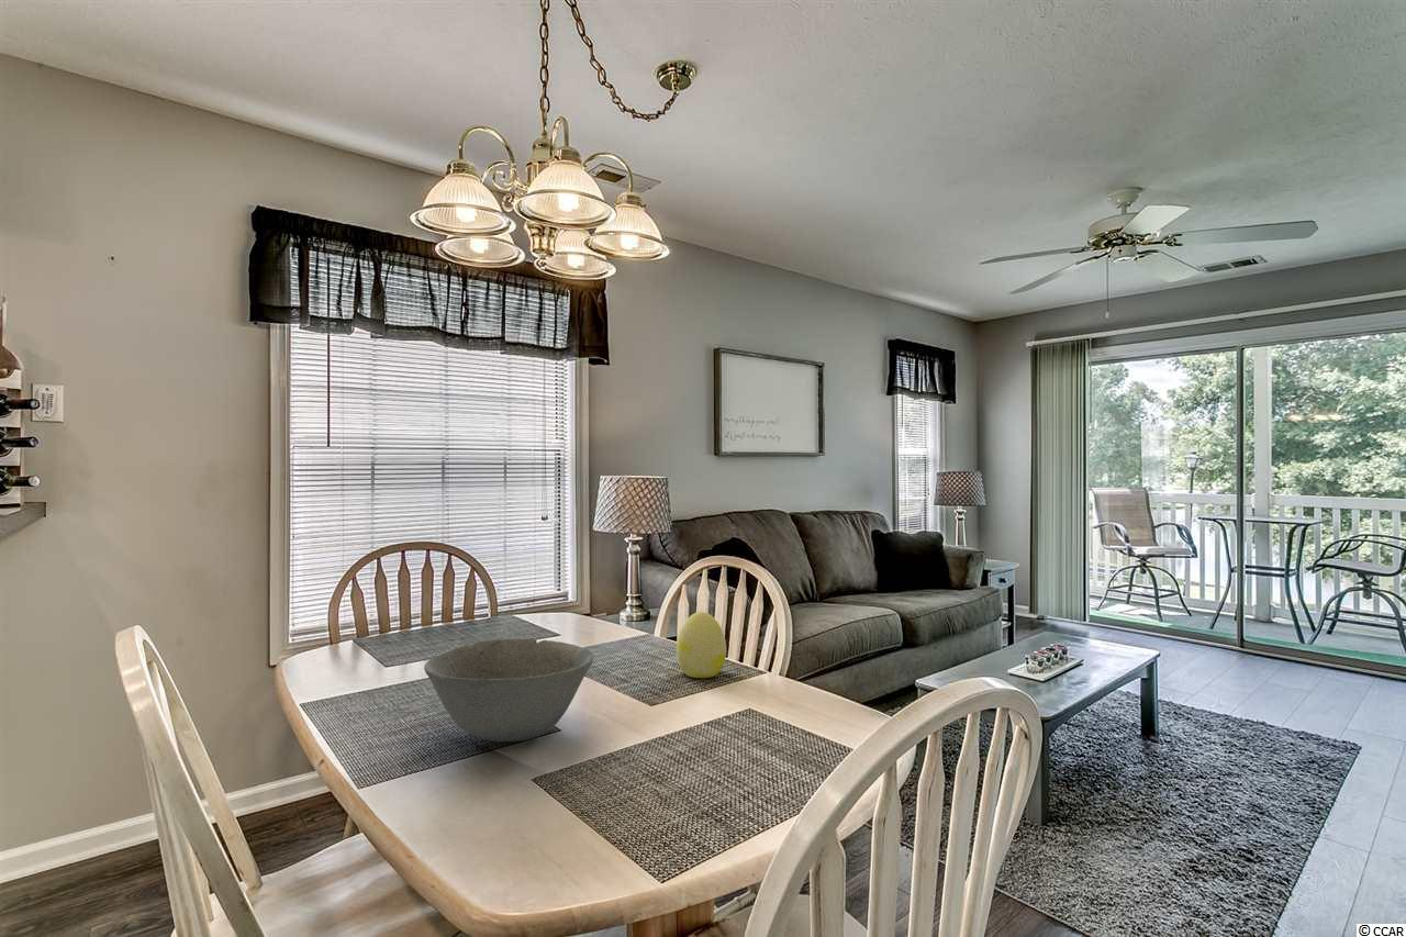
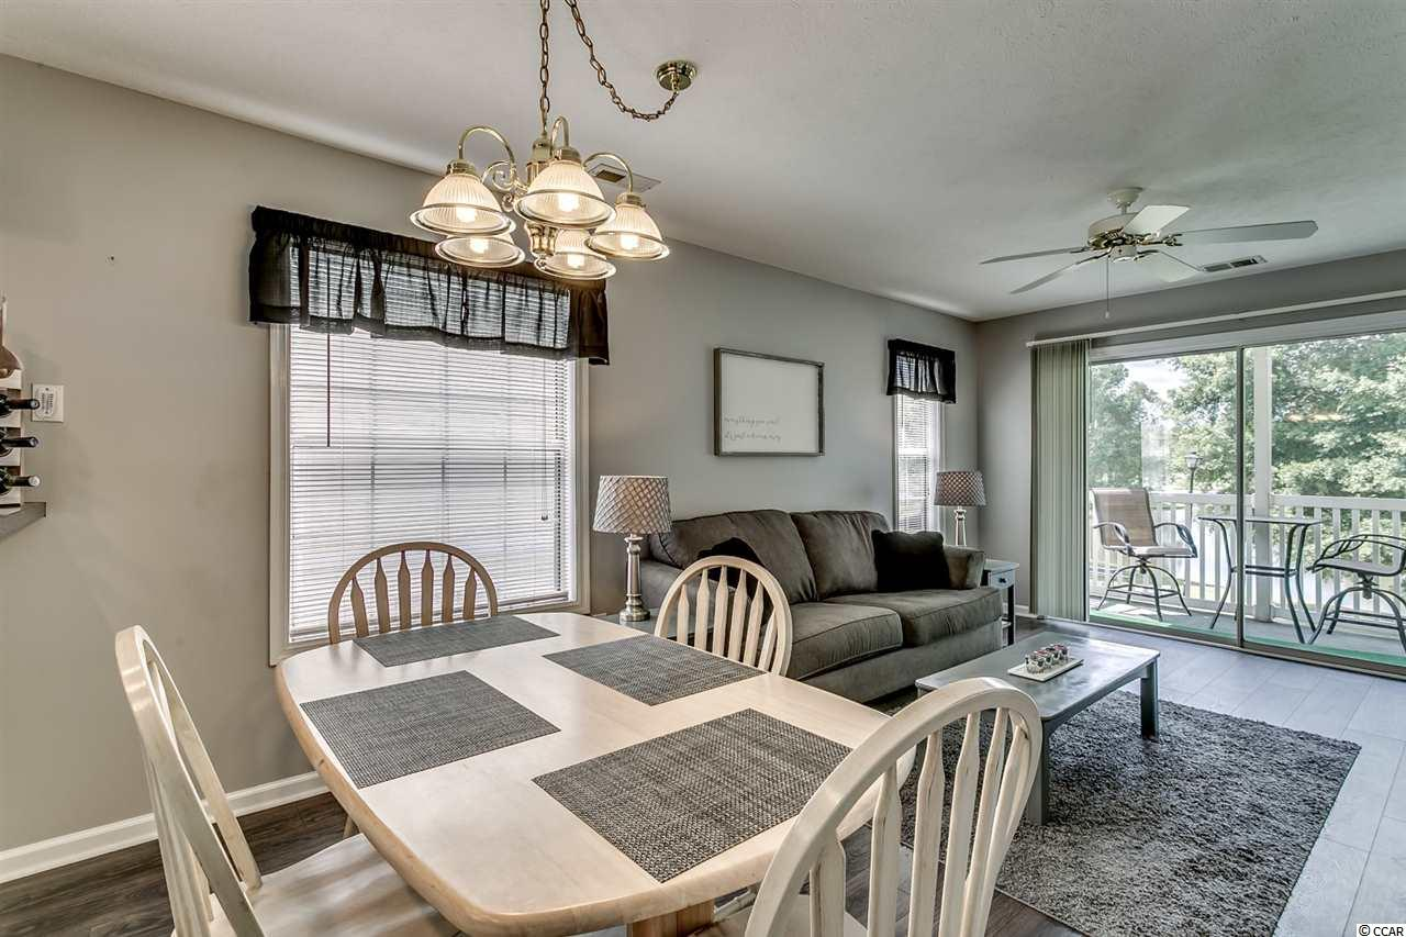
- bowl [423,638,594,743]
- decorative egg [676,611,727,679]
